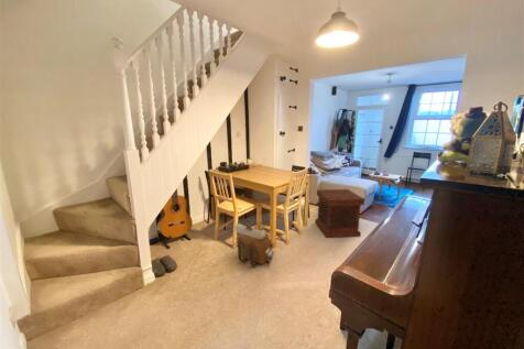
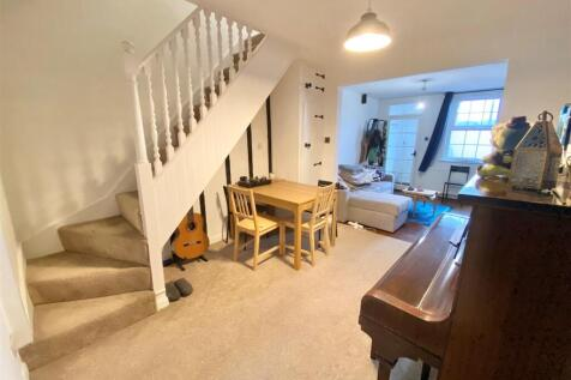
- side table [314,188,365,239]
- backpack [233,222,275,268]
